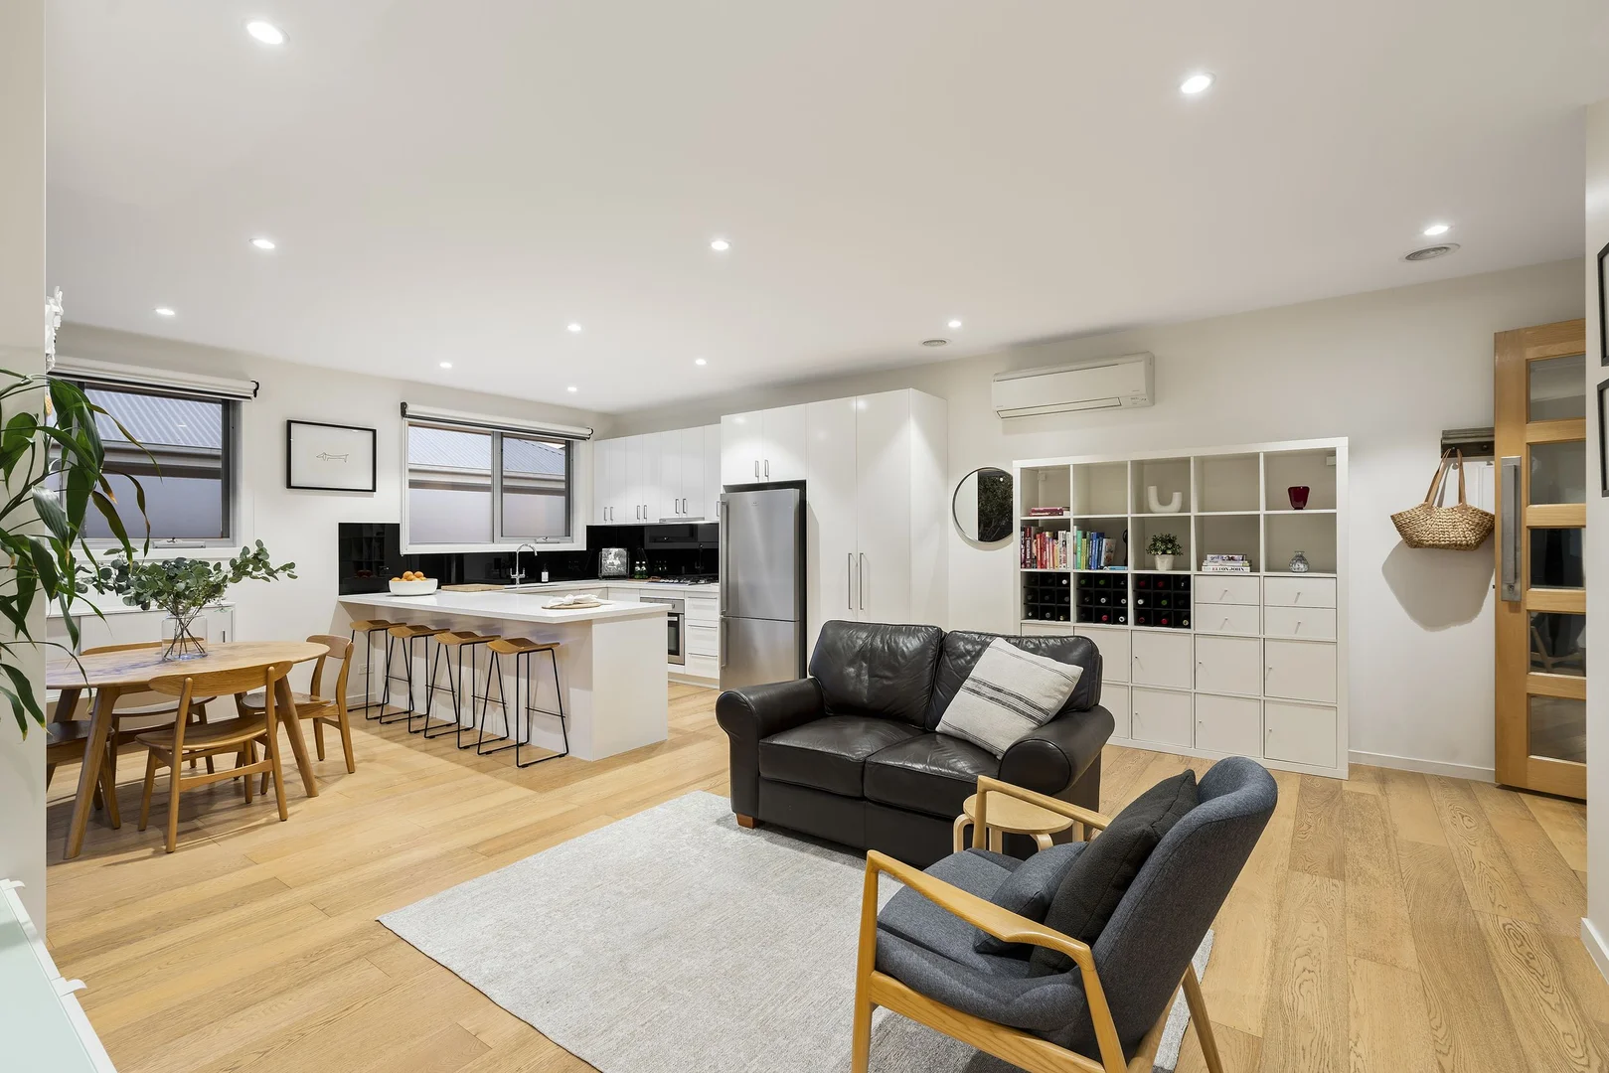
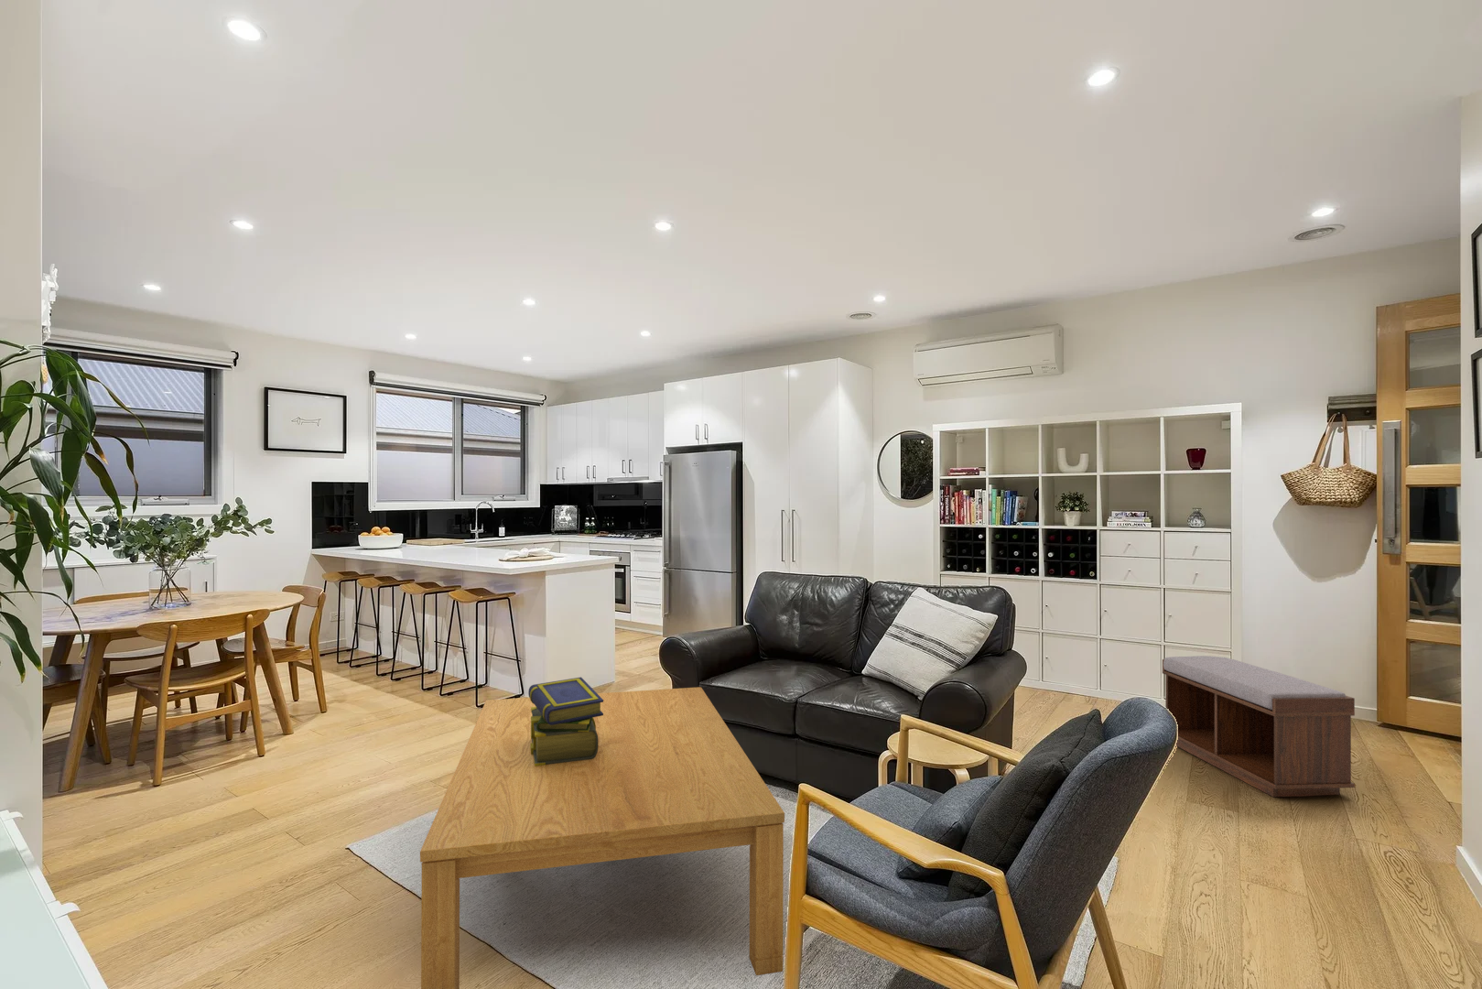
+ coffee table [419,685,786,989]
+ bench [1162,655,1356,798]
+ stack of books [527,676,604,766]
